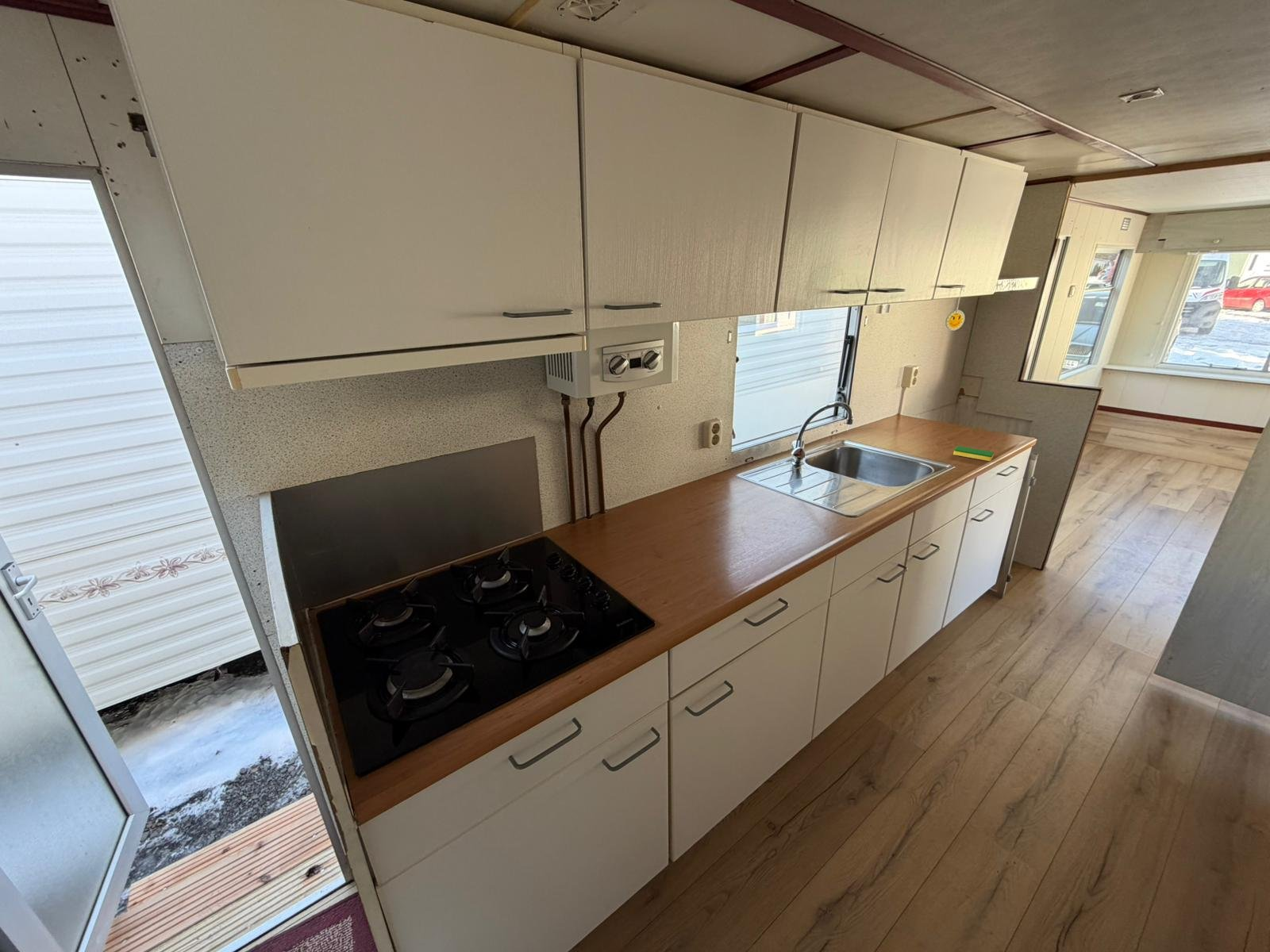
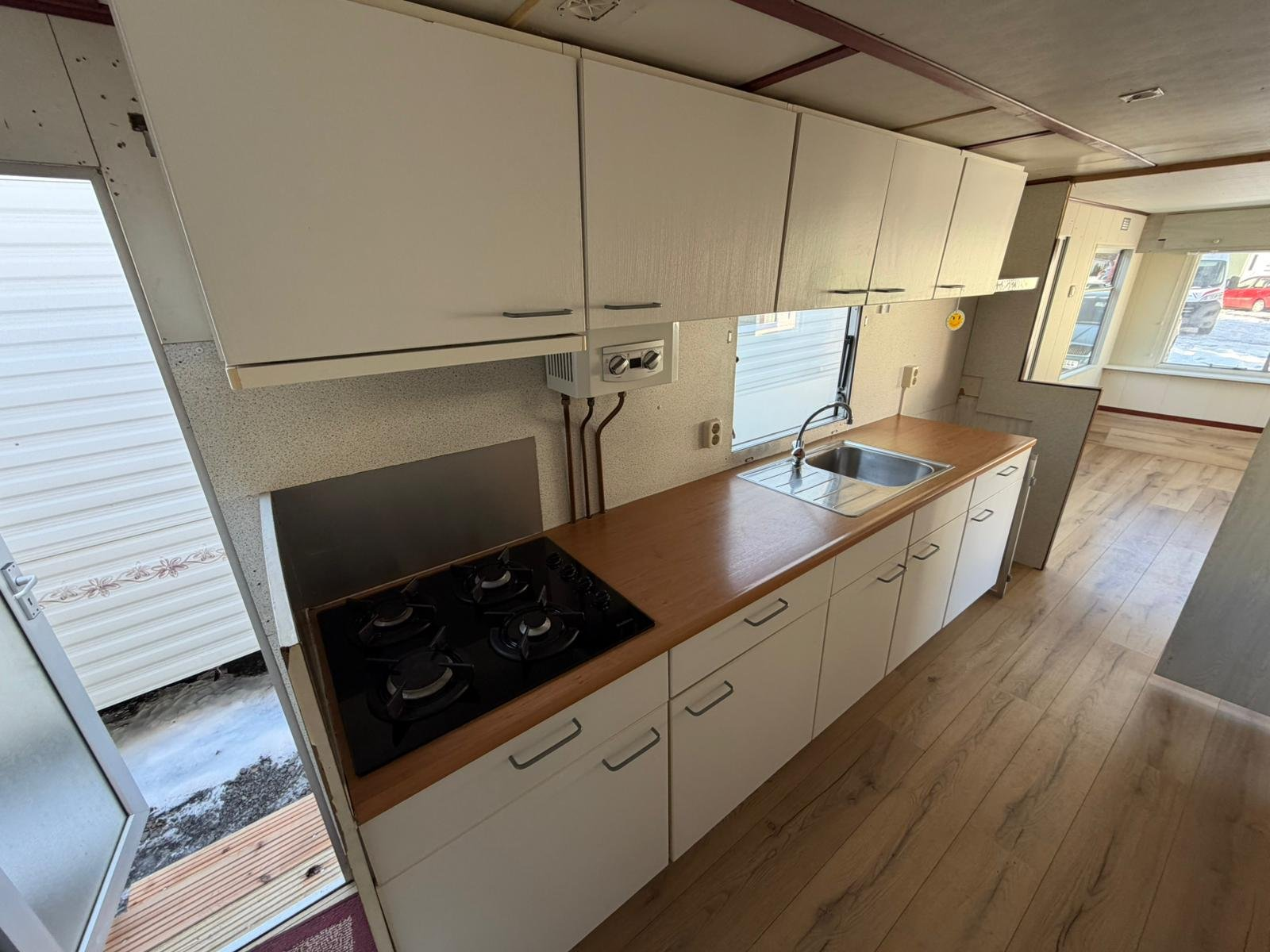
- dish sponge [952,445,995,462]
